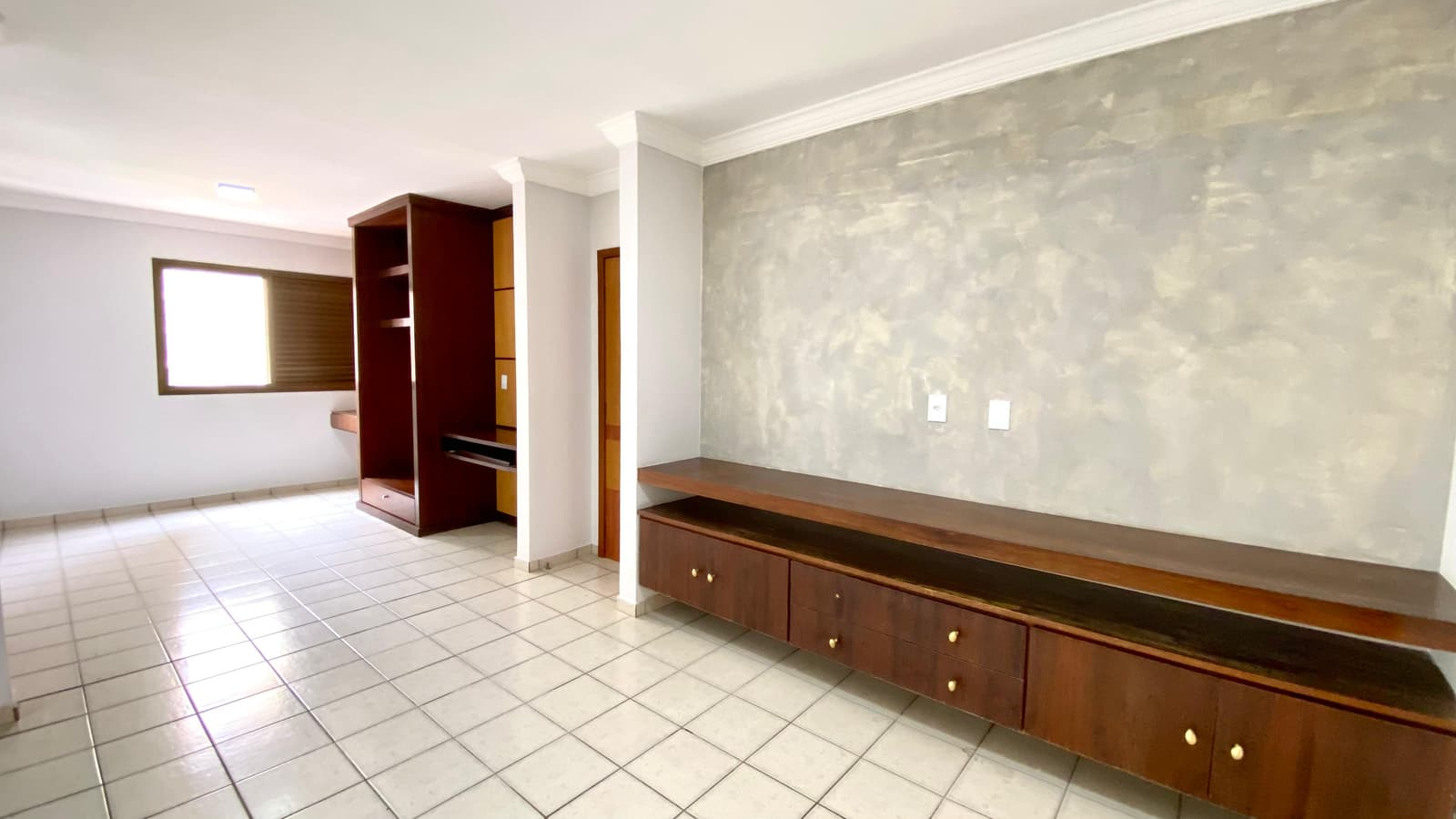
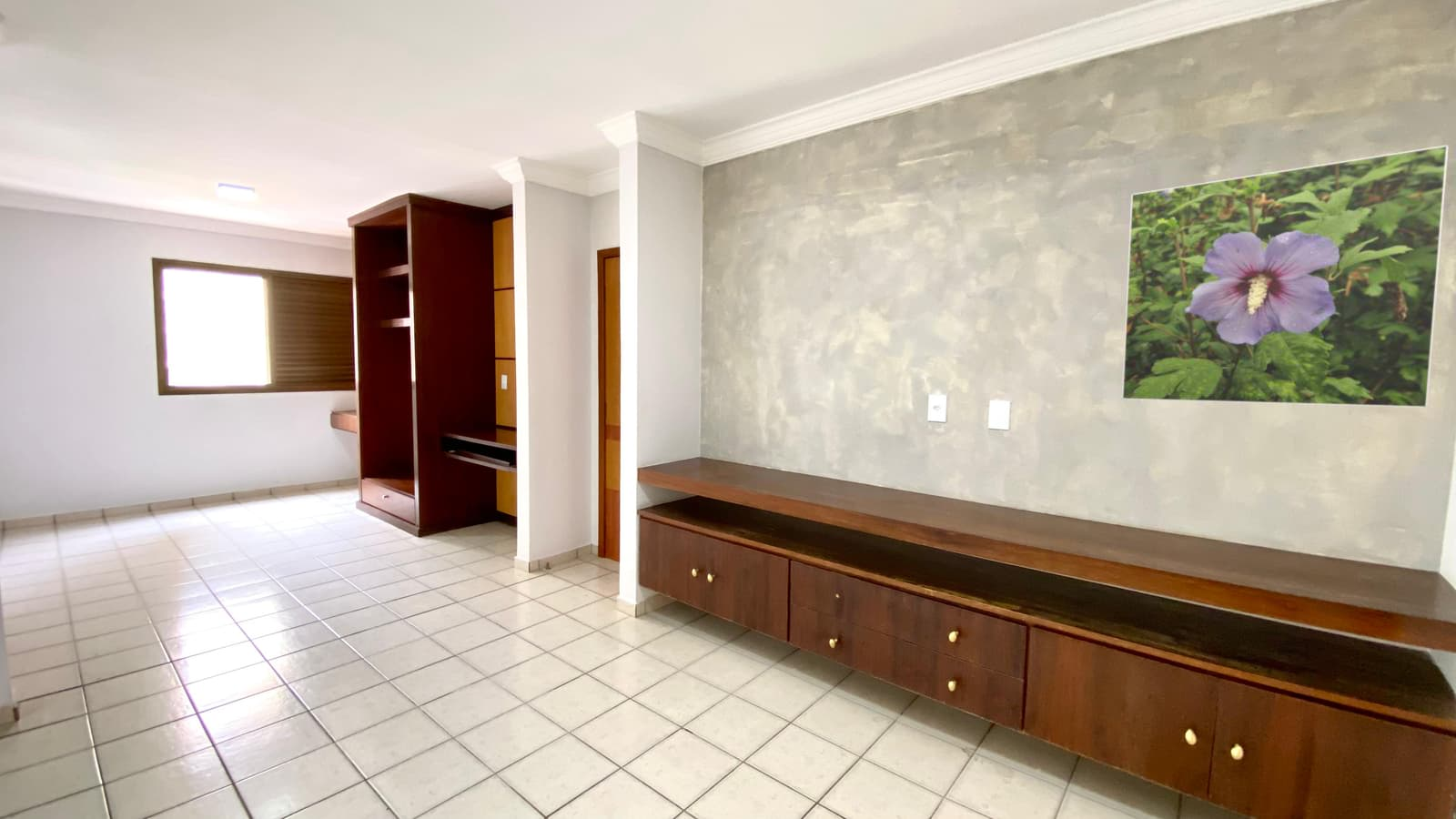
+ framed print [1121,144,1450,409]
